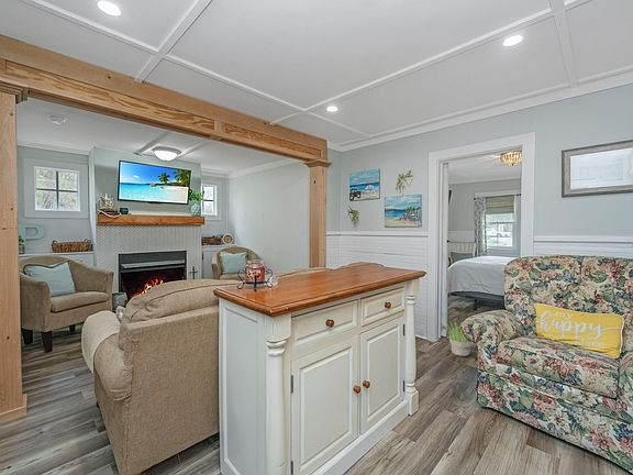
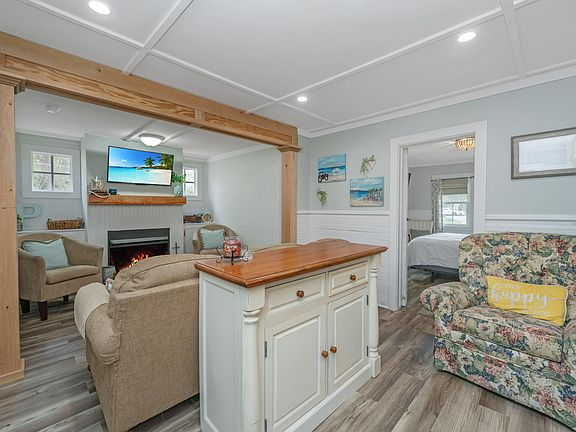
- potted plant [443,320,473,357]
